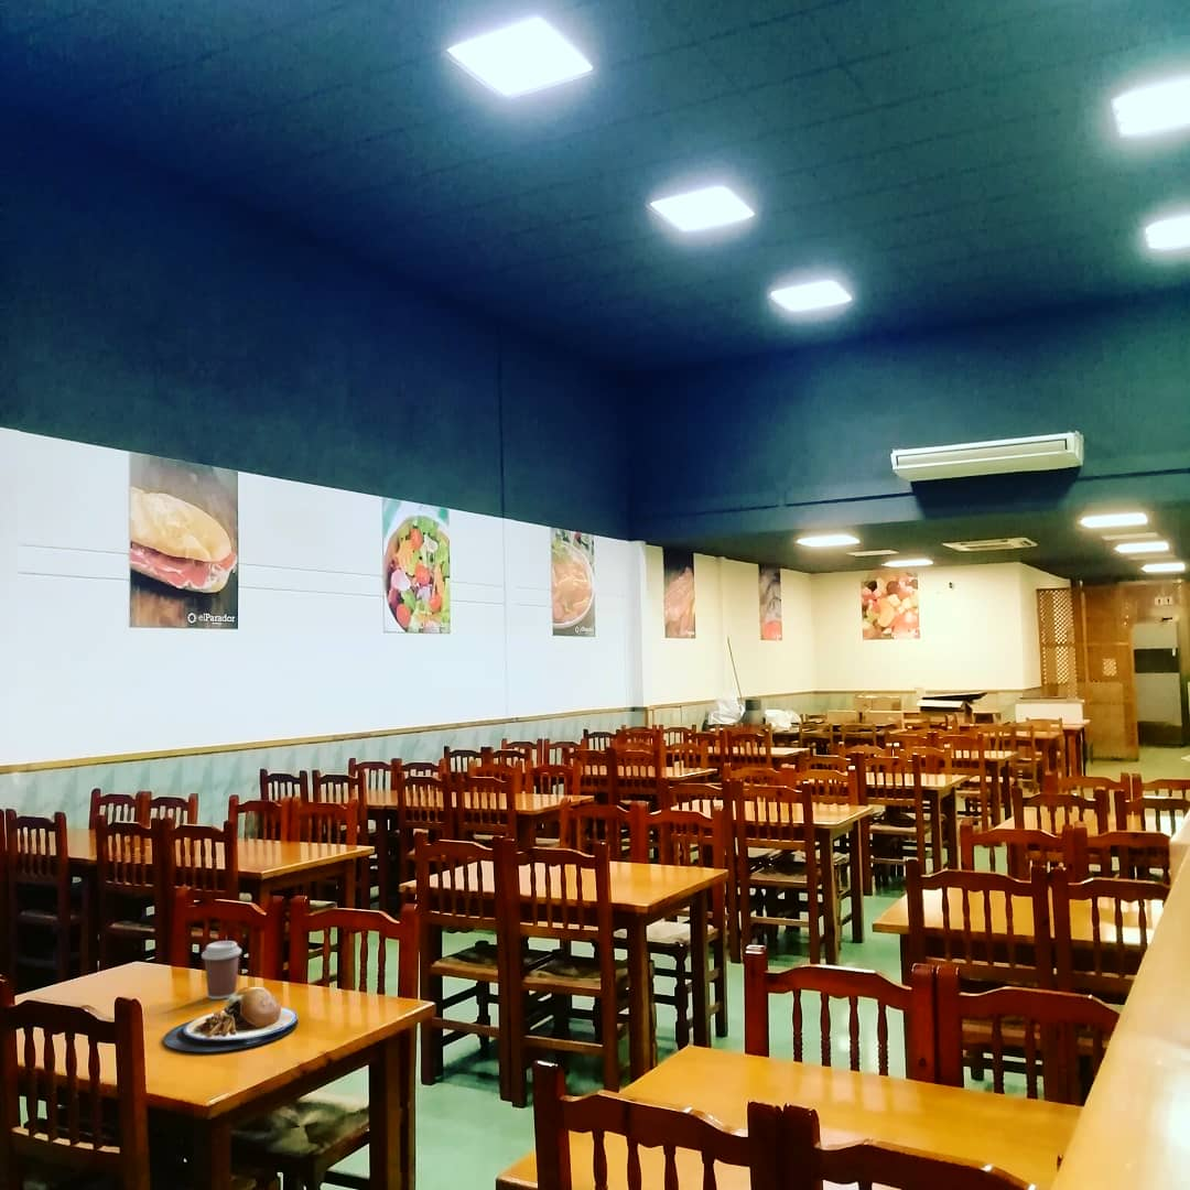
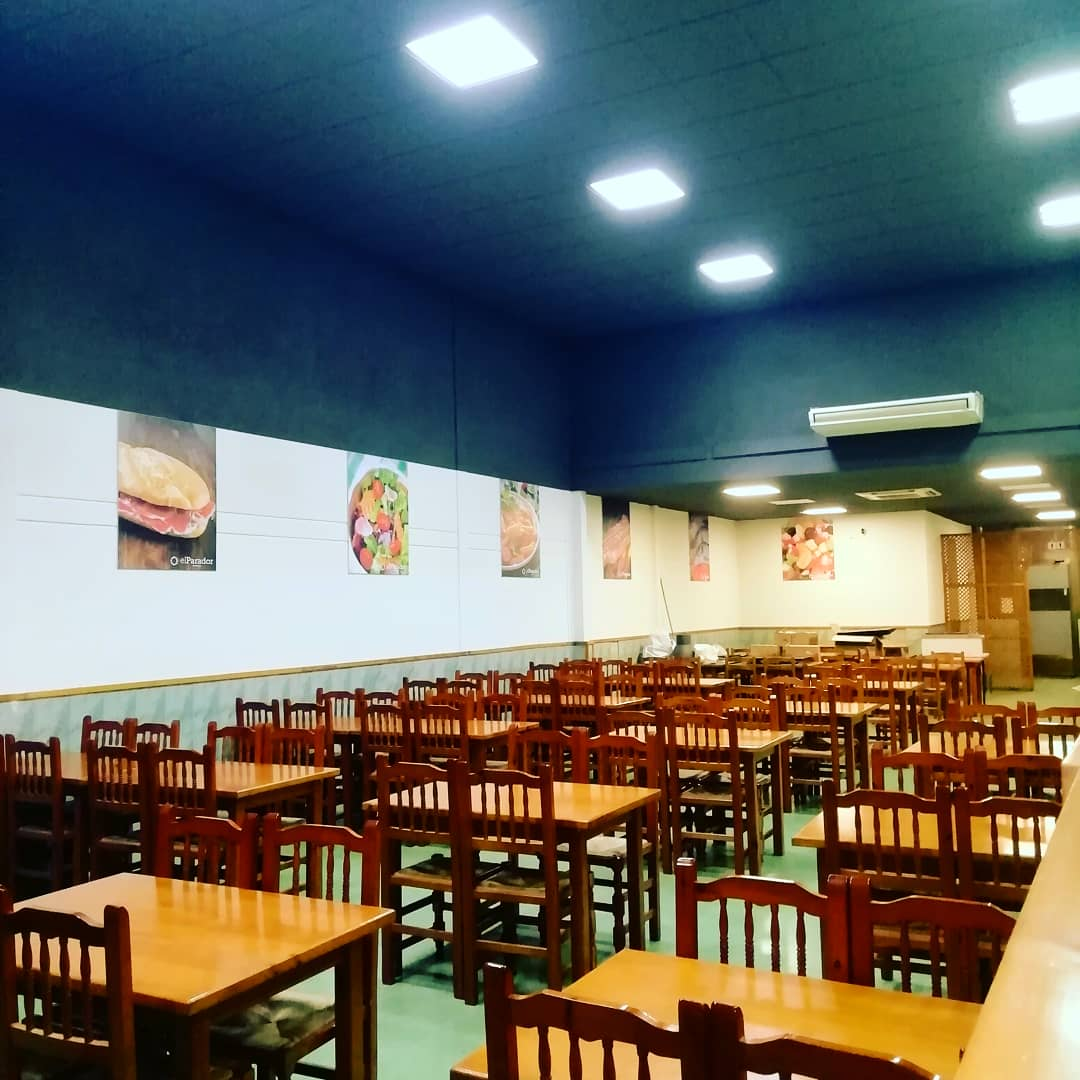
- coffee cup [201,940,242,1000]
- plate [162,985,299,1053]
